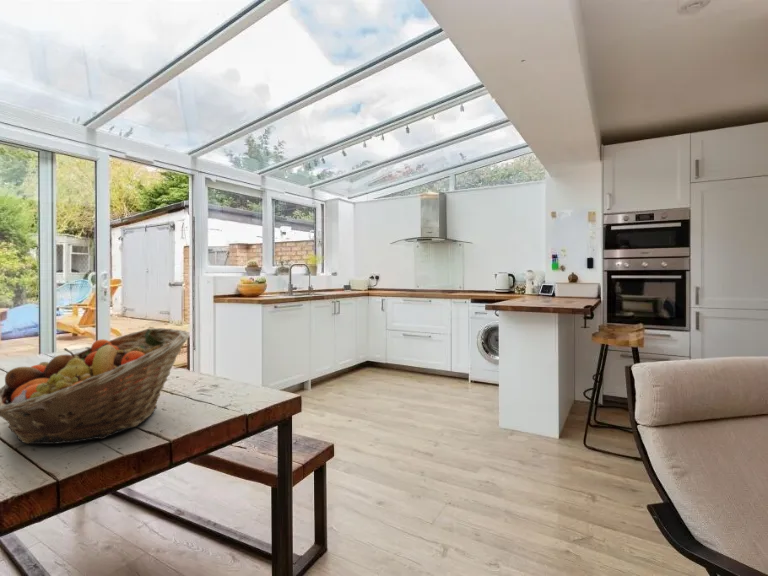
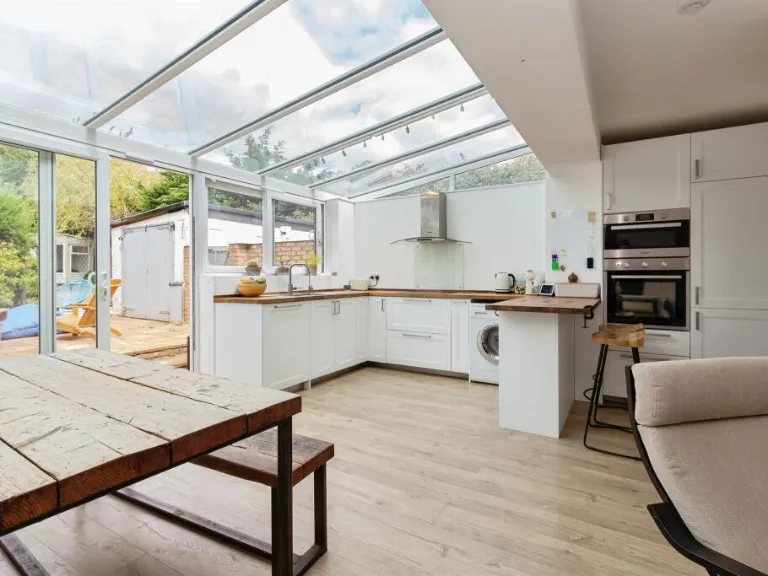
- fruit basket [0,327,190,445]
